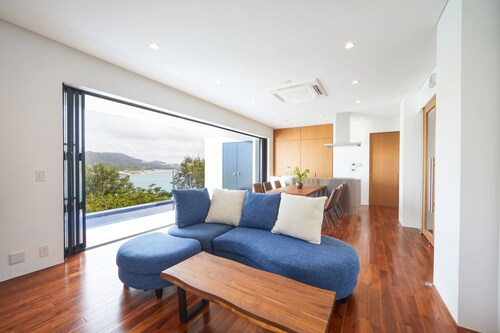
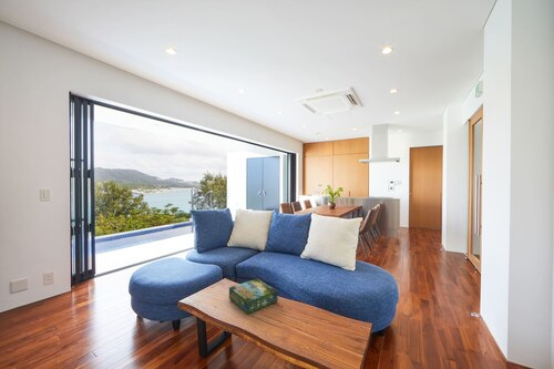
+ board game [228,277,279,316]
